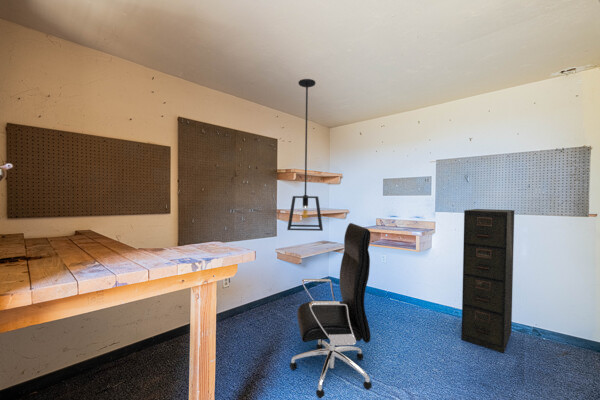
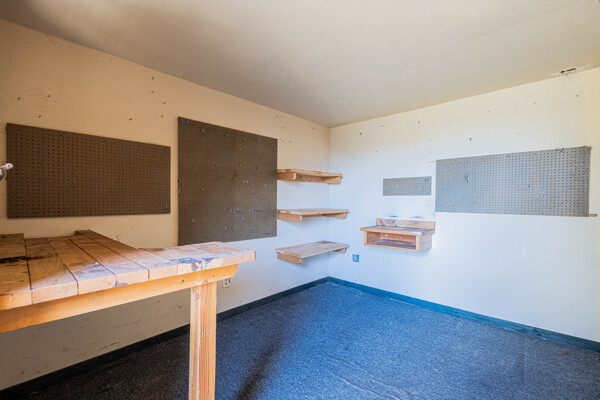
- light fixture [286,78,324,232]
- filing cabinet [460,208,515,354]
- office chair [289,222,373,399]
